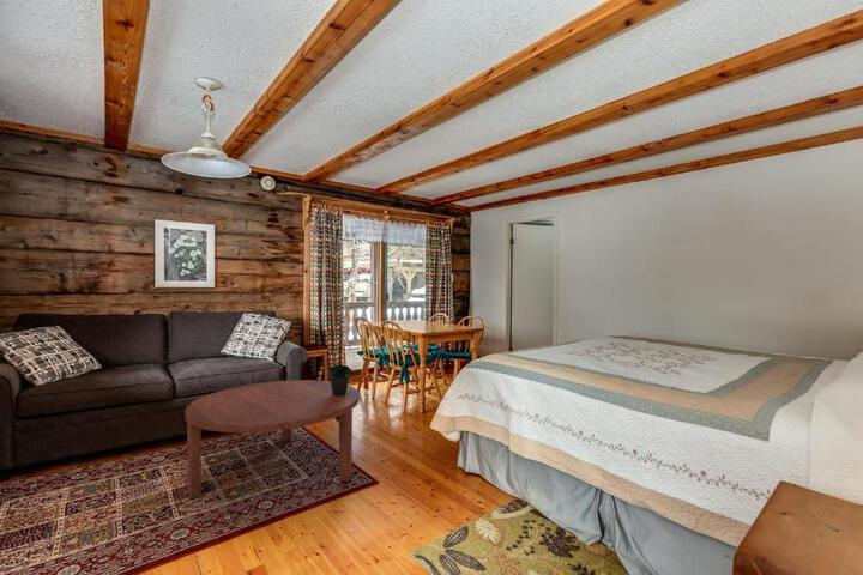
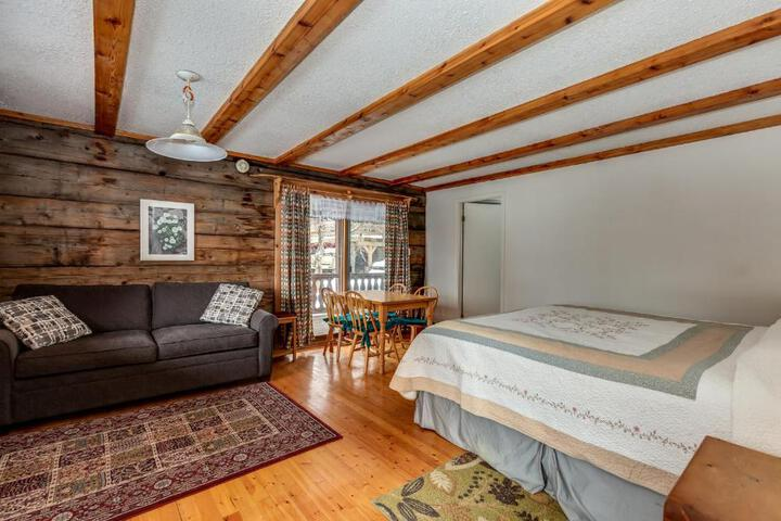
- potted plant [326,341,355,397]
- coffee table [183,379,361,500]
